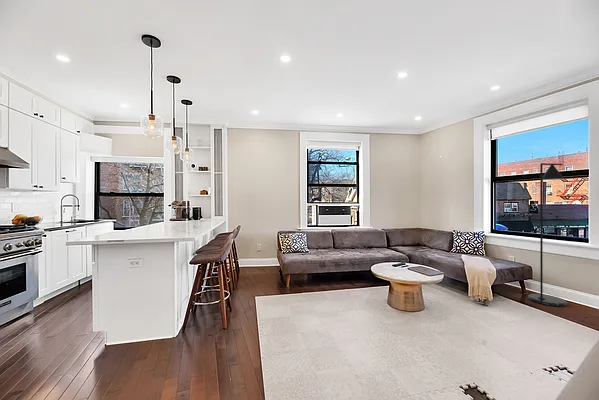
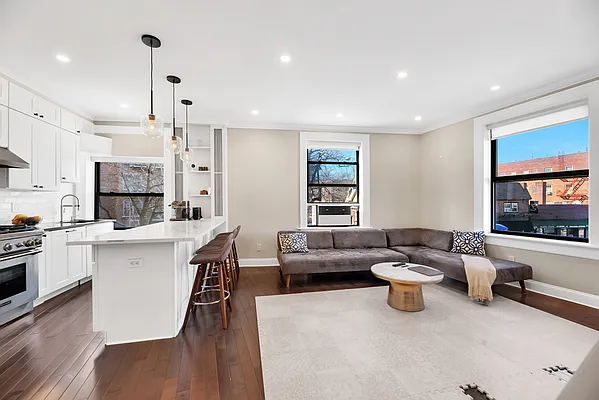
- floor lamp [528,162,567,307]
